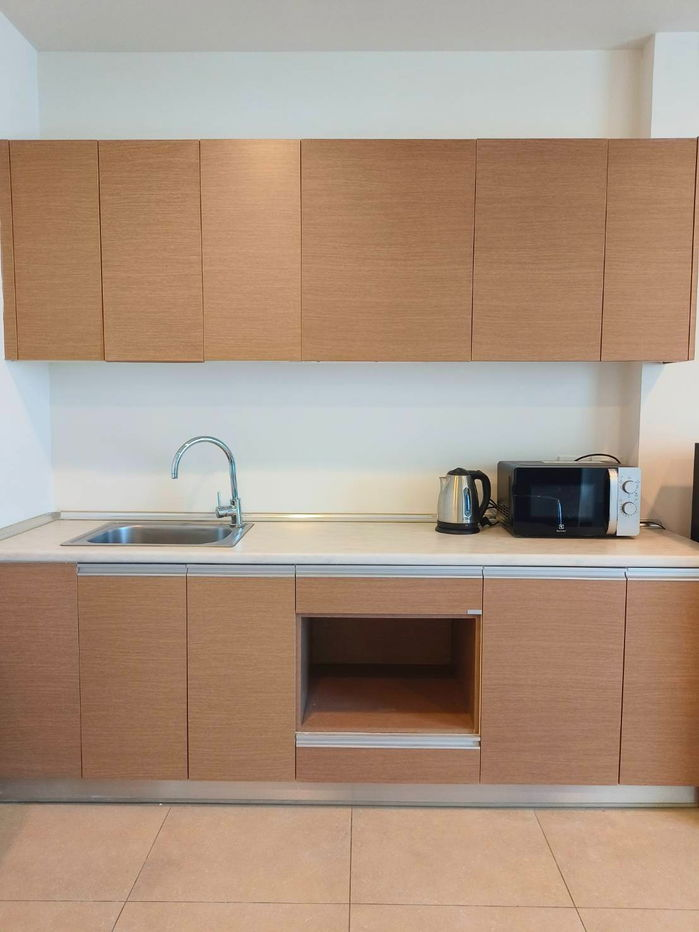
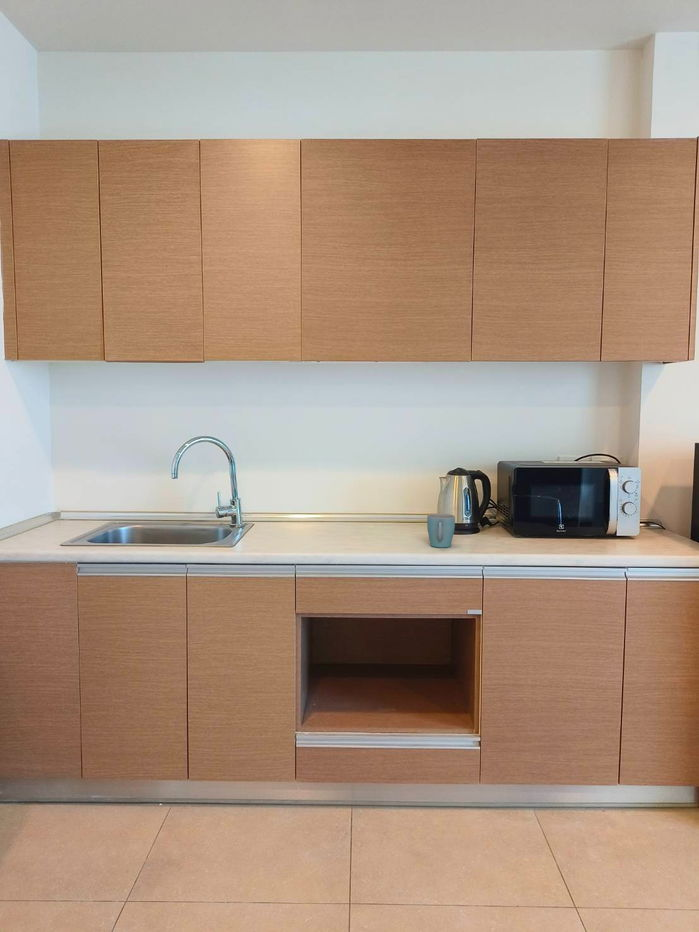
+ mug [426,513,456,548]
